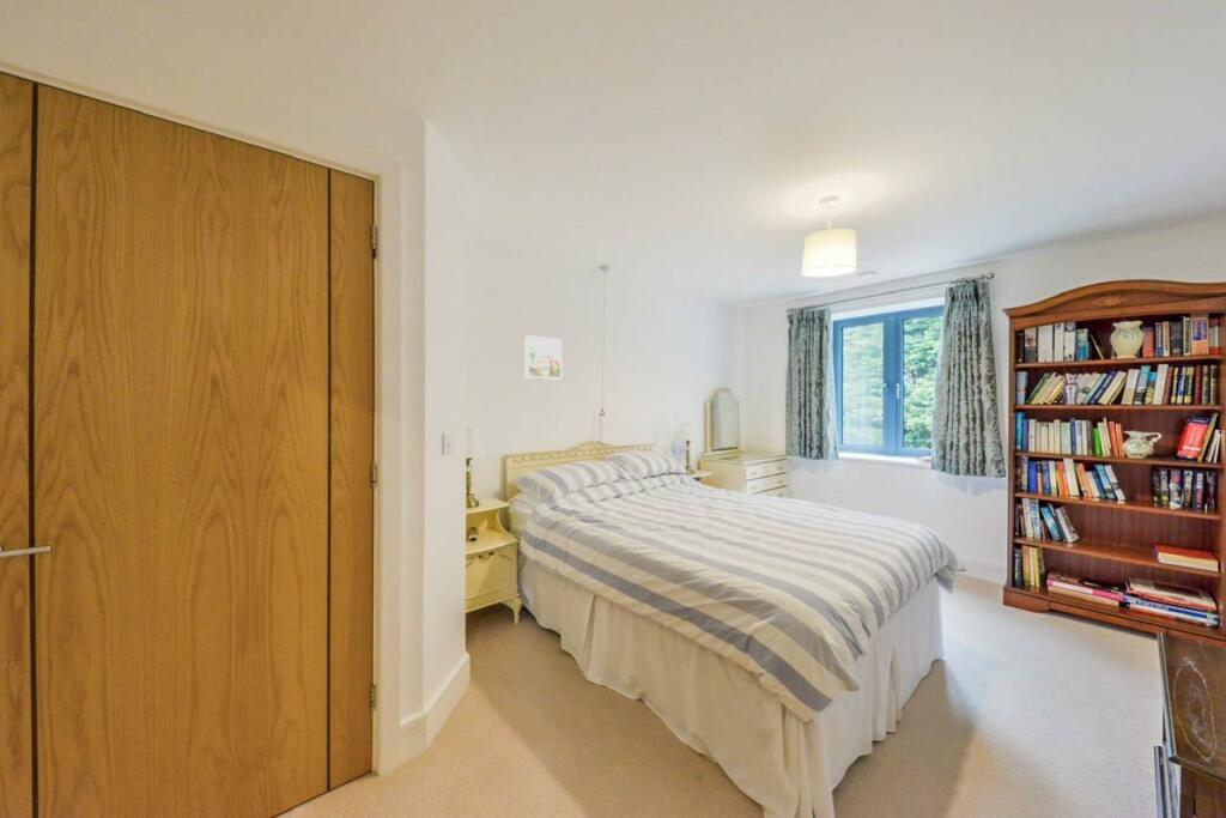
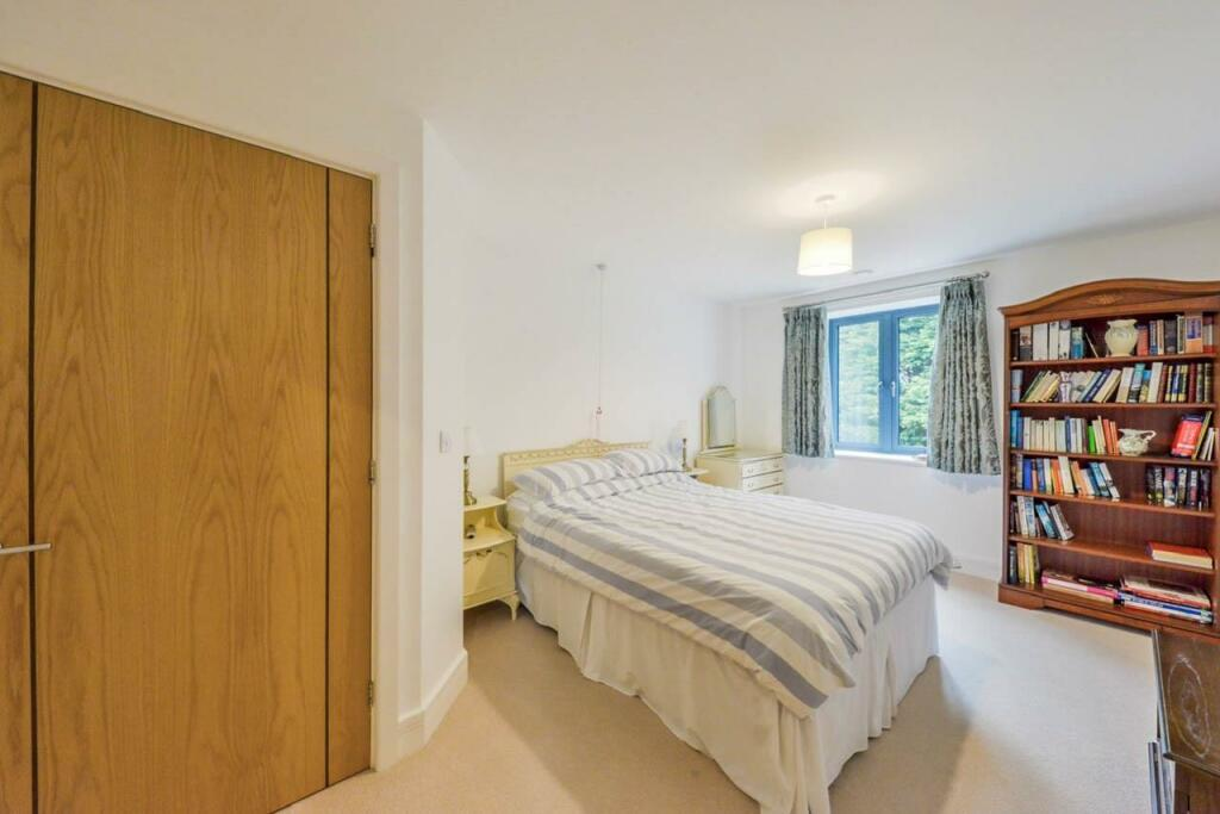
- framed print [524,334,563,381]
